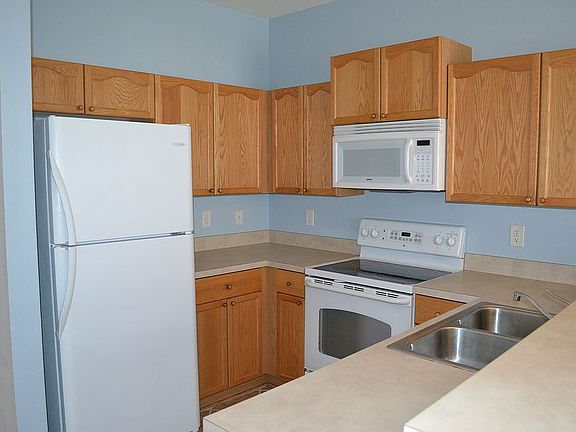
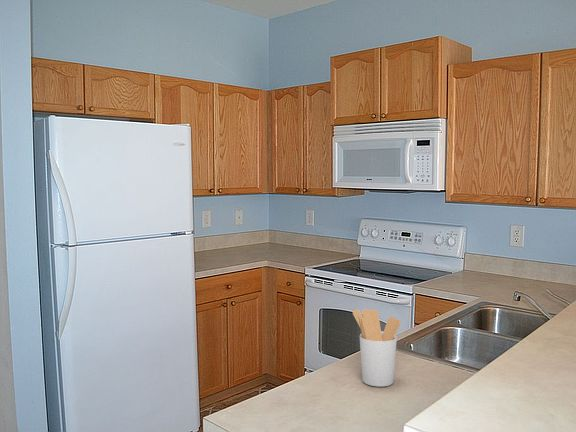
+ utensil holder [352,308,401,388]
